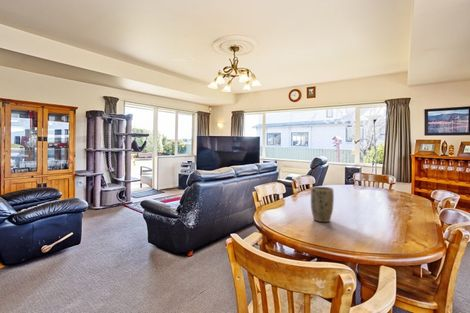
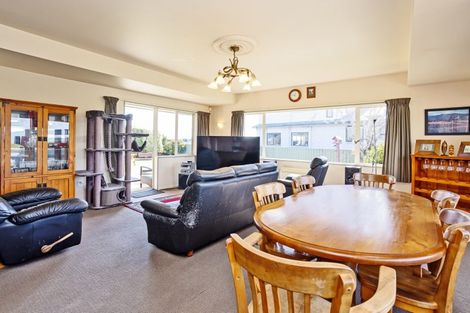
- plant pot [310,186,335,223]
